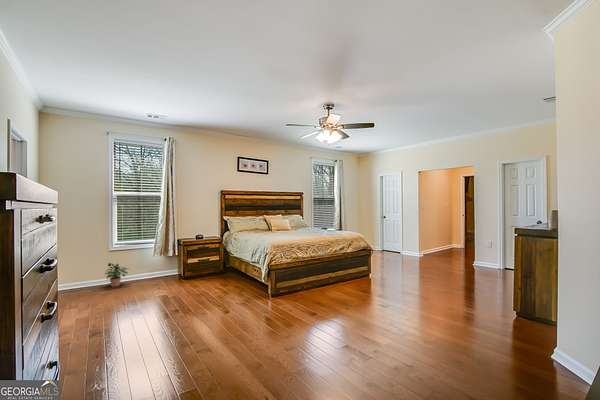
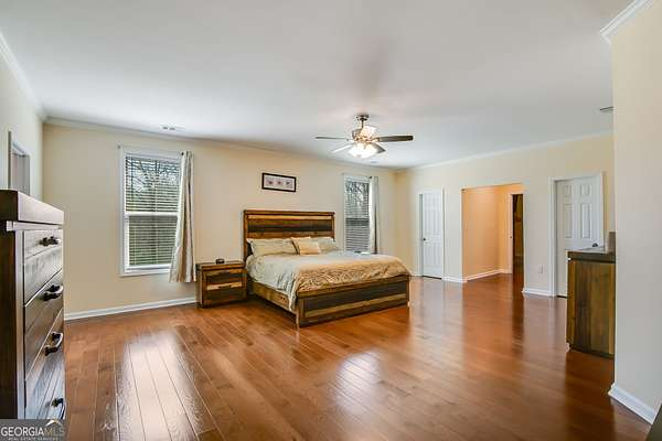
- potted plant [103,262,130,288]
